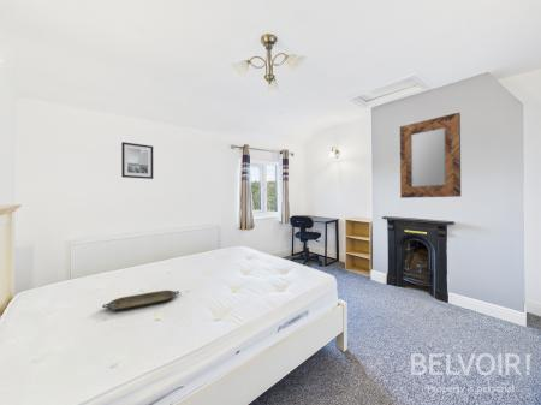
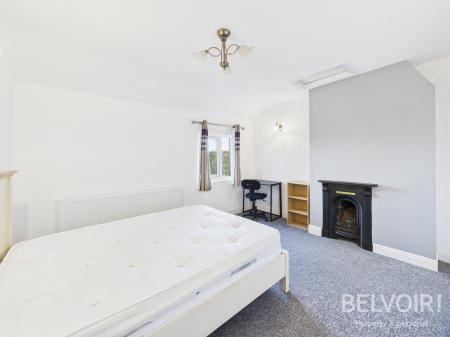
- wall art [120,141,154,180]
- serving tray [101,290,180,311]
- home mirror [399,112,462,199]
